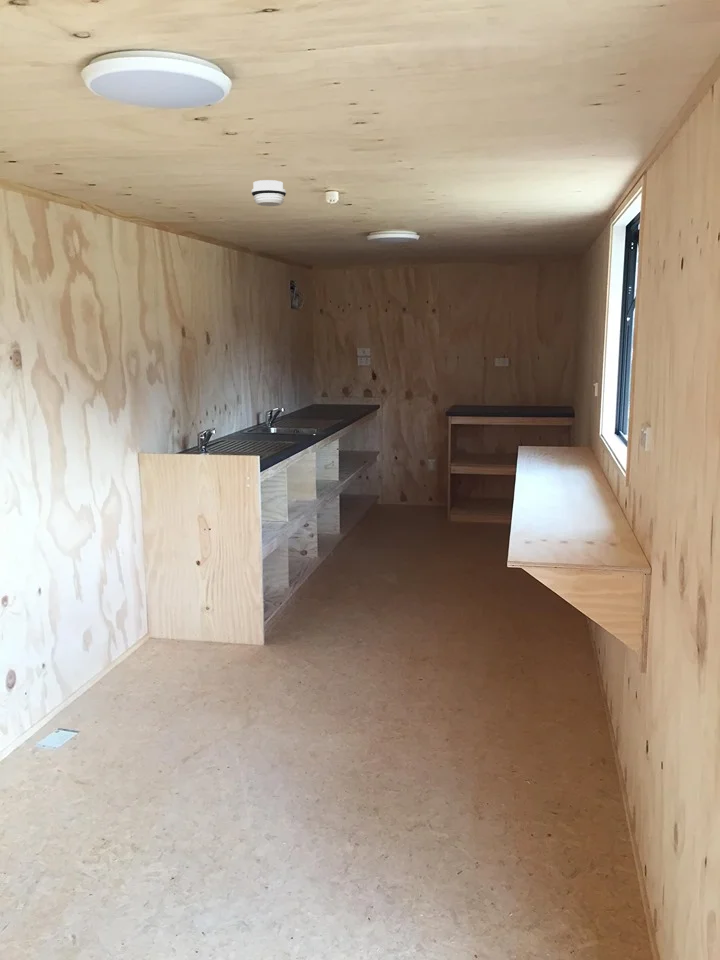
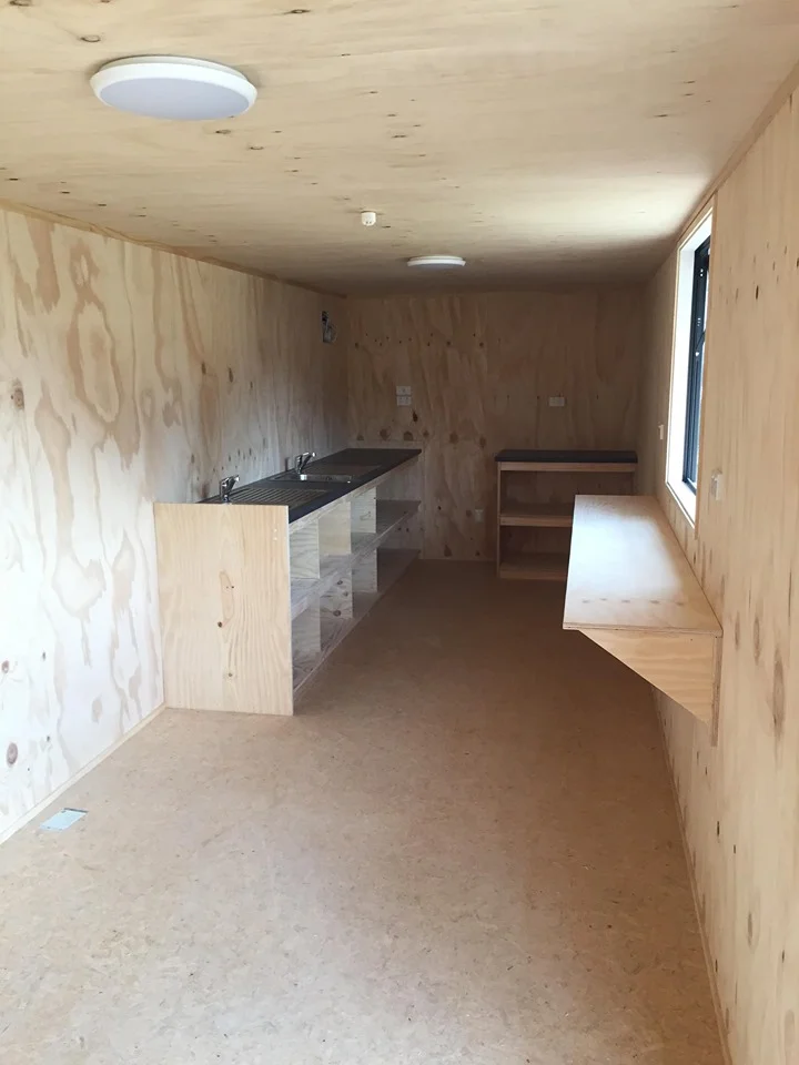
- smoke detector [250,179,287,207]
